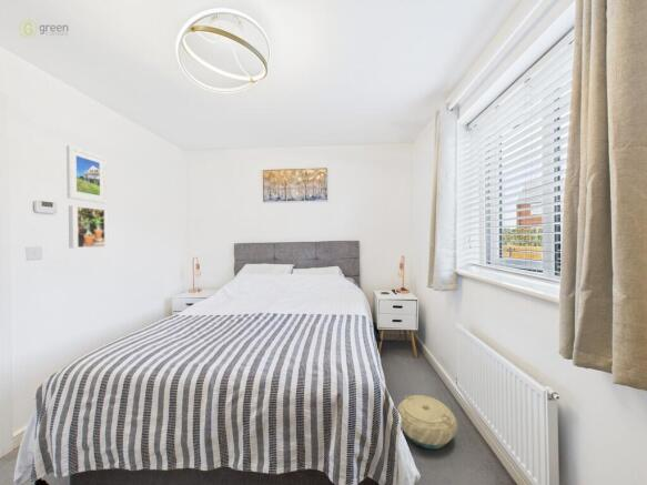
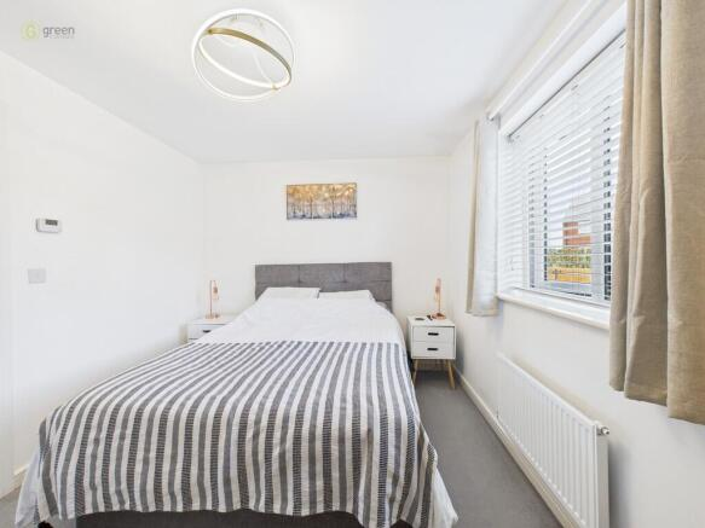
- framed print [65,144,108,204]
- basket [396,394,458,449]
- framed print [68,204,110,249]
